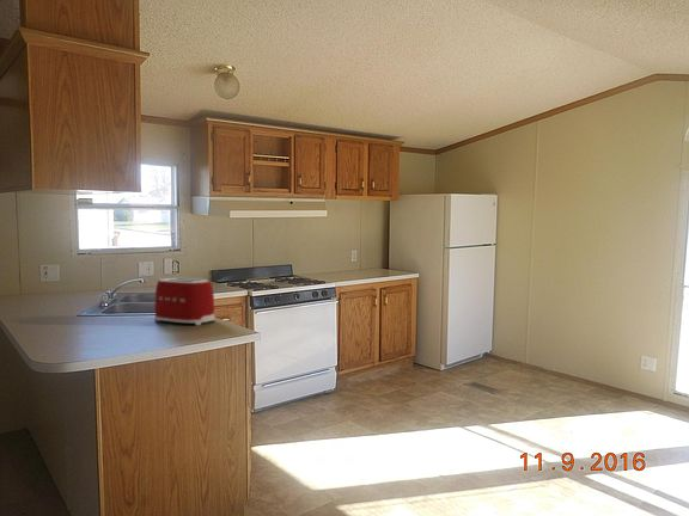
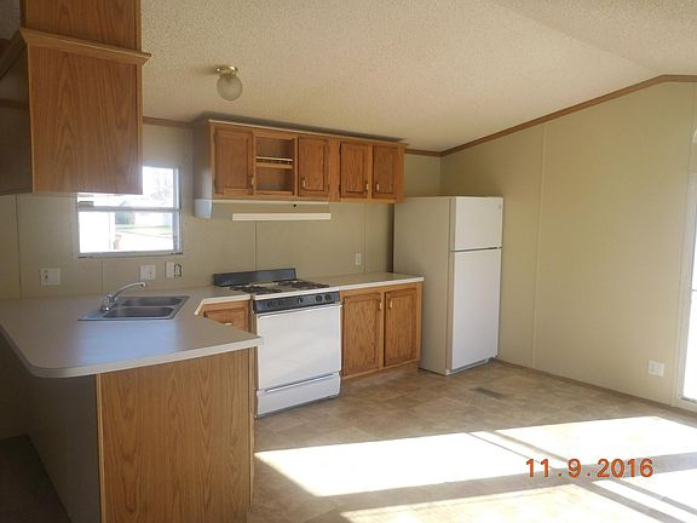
- toaster [153,277,215,326]
